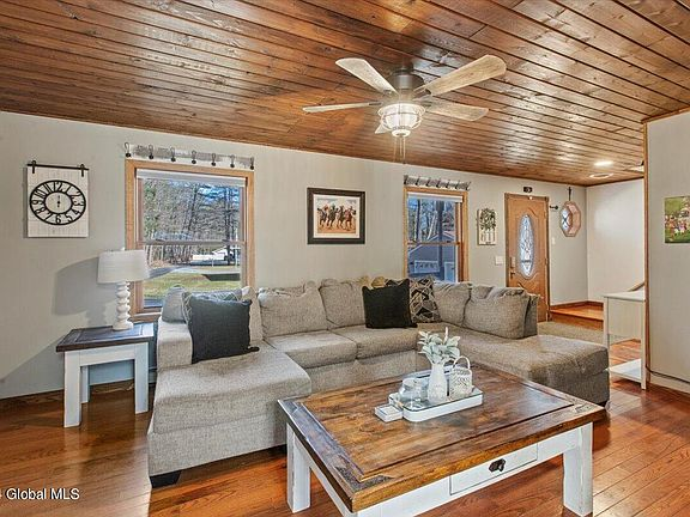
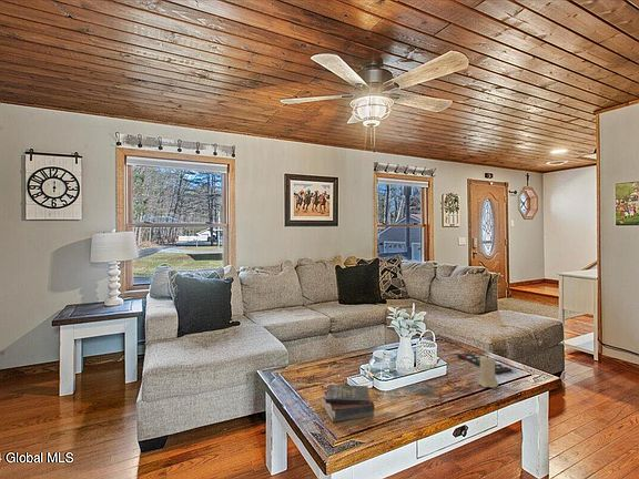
+ book [321,384,375,422]
+ candle [477,355,499,389]
+ remote control [457,351,513,376]
